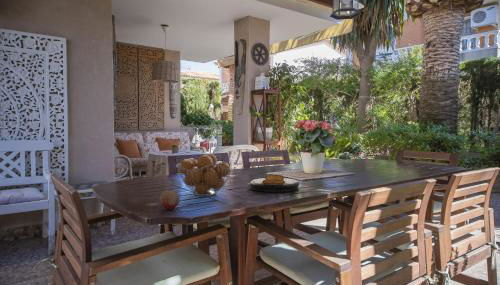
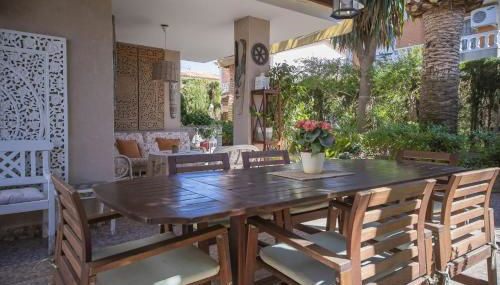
- fruit basket [176,152,233,197]
- fruit [159,190,180,211]
- plate [249,174,301,193]
